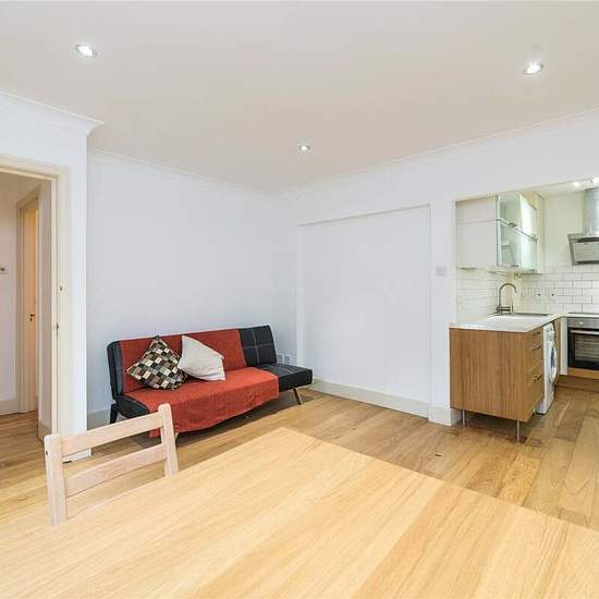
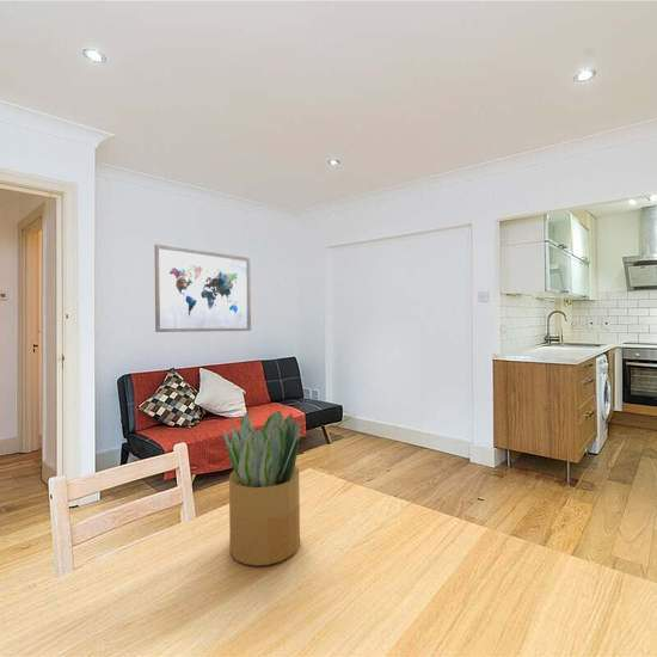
+ wall art [154,244,252,333]
+ potted plant [222,410,301,566]
